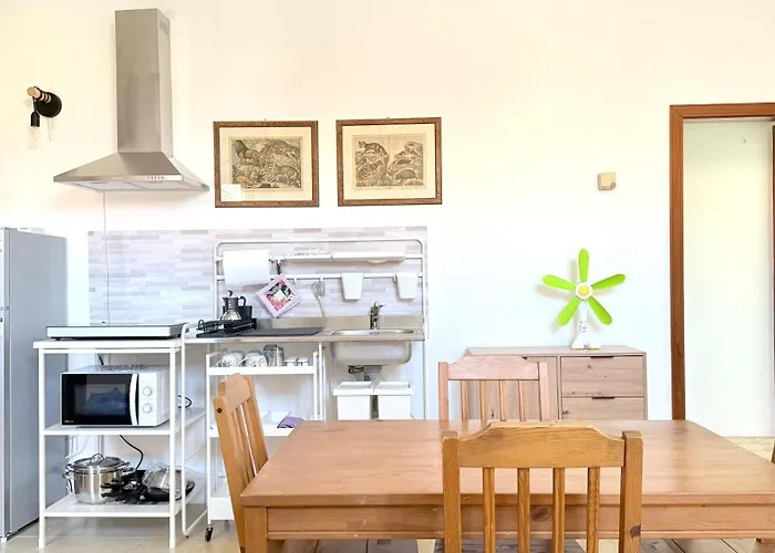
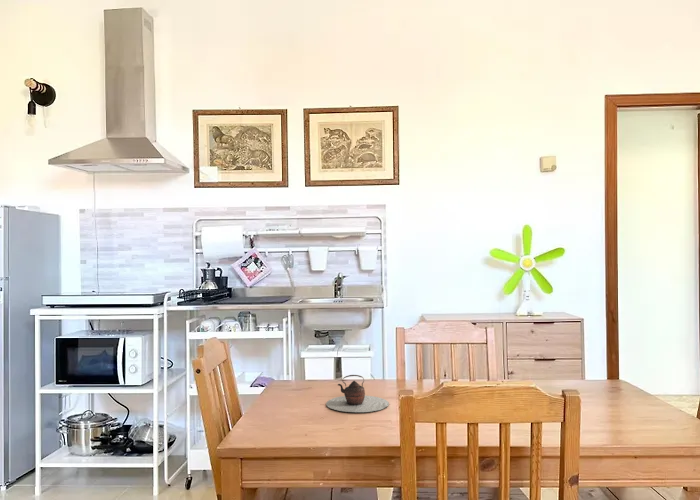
+ teapot [325,374,390,413]
